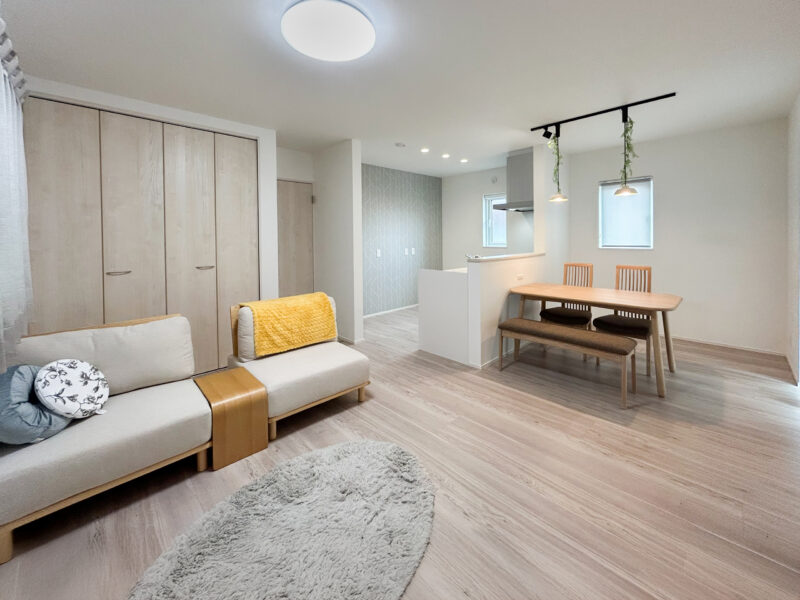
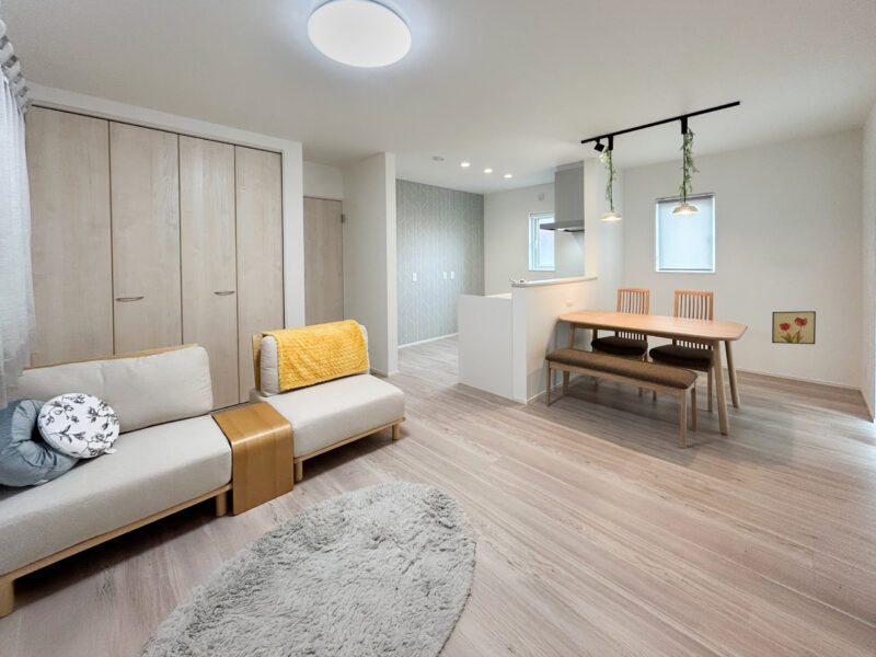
+ wall art [771,310,817,345]
